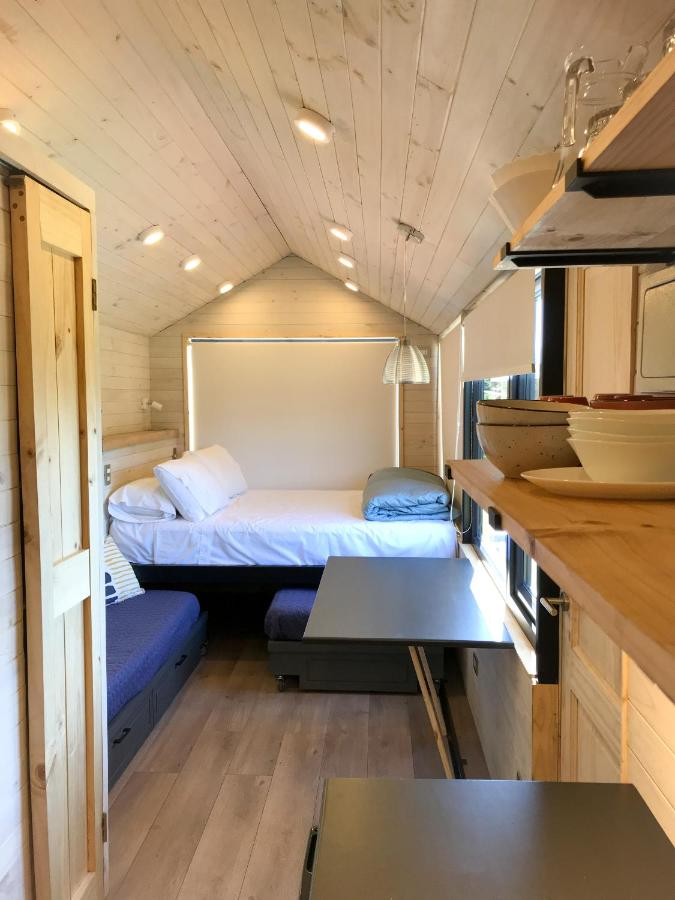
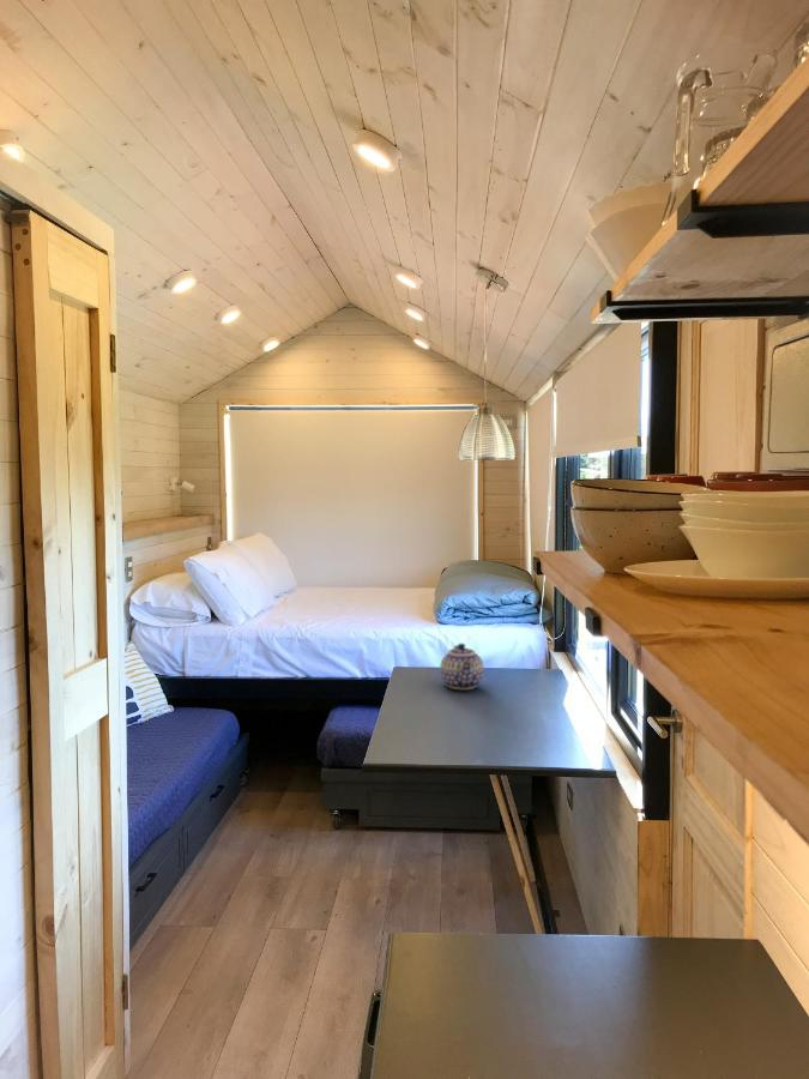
+ teapot [439,643,485,691]
